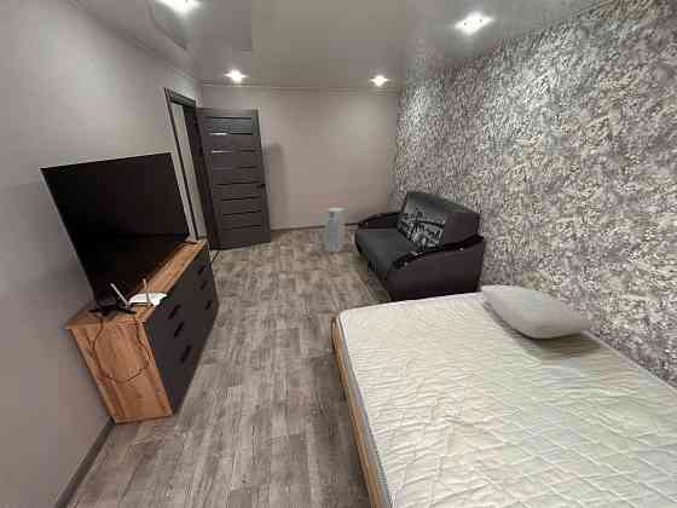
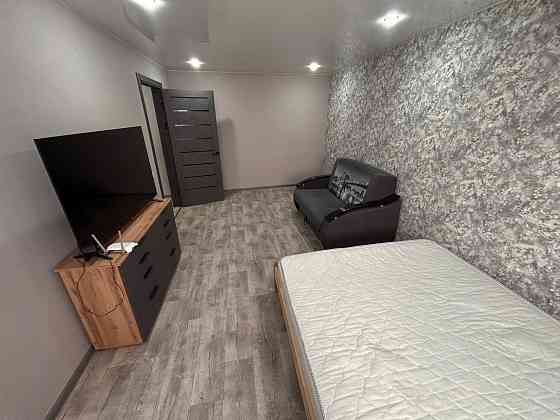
- pillow [480,284,594,340]
- air purifier [324,207,346,254]
